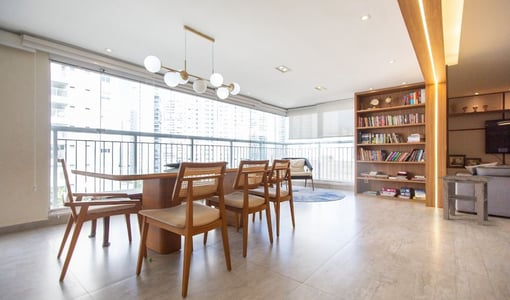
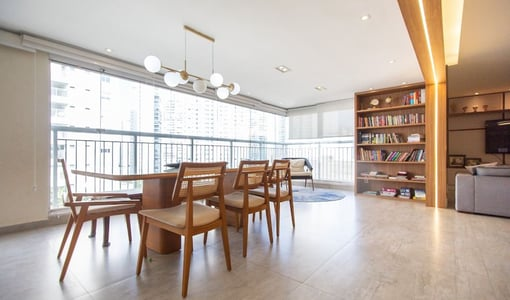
- side table [437,174,495,227]
